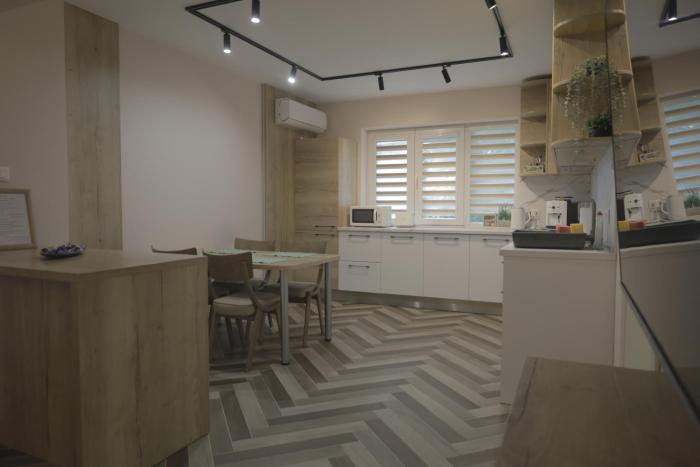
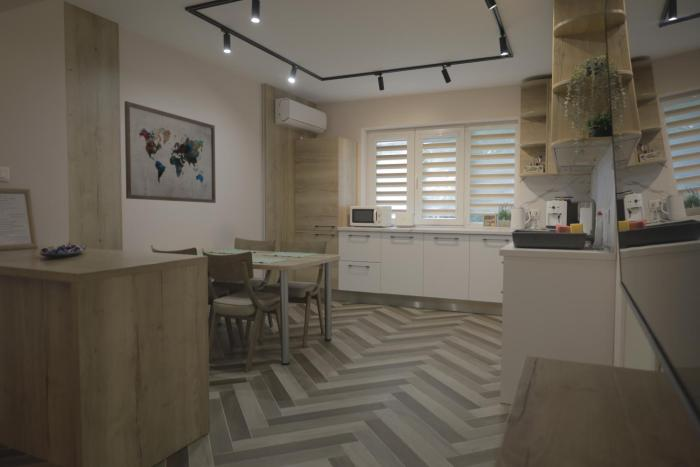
+ wall art [124,100,217,204]
